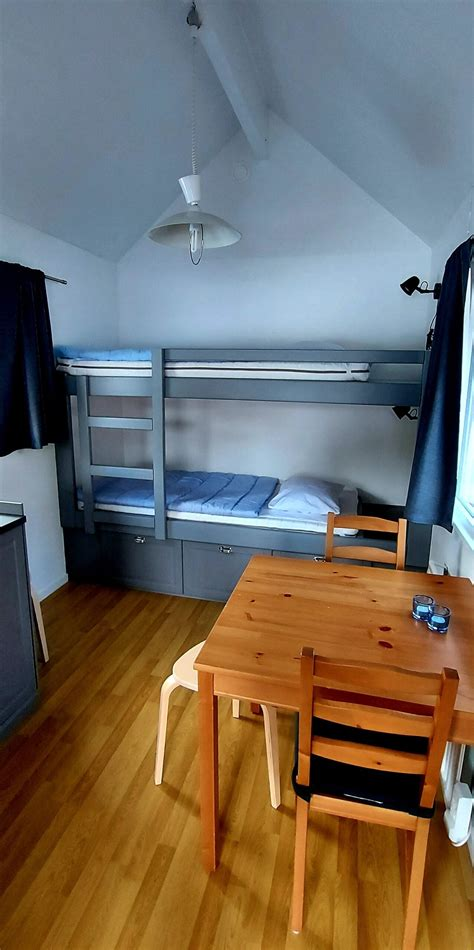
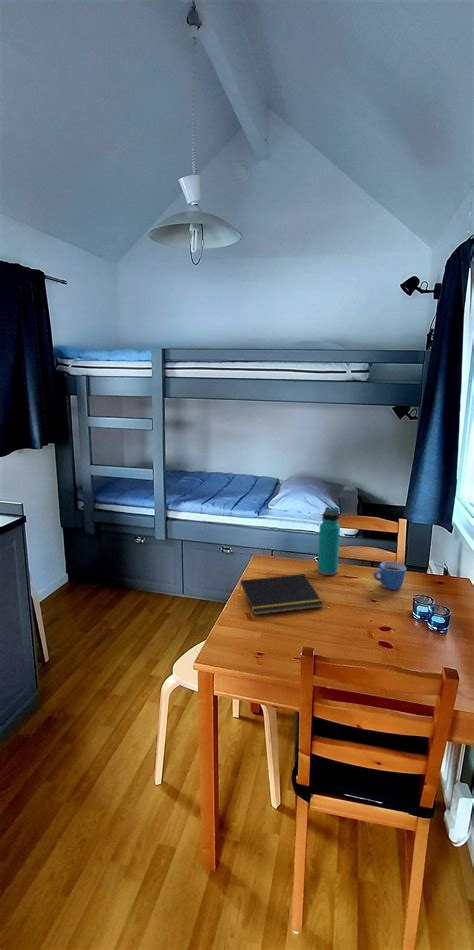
+ mug [372,560,407,590]
+ water bottle [317,506,341,576]
+ notepad [238,573,324,616]
